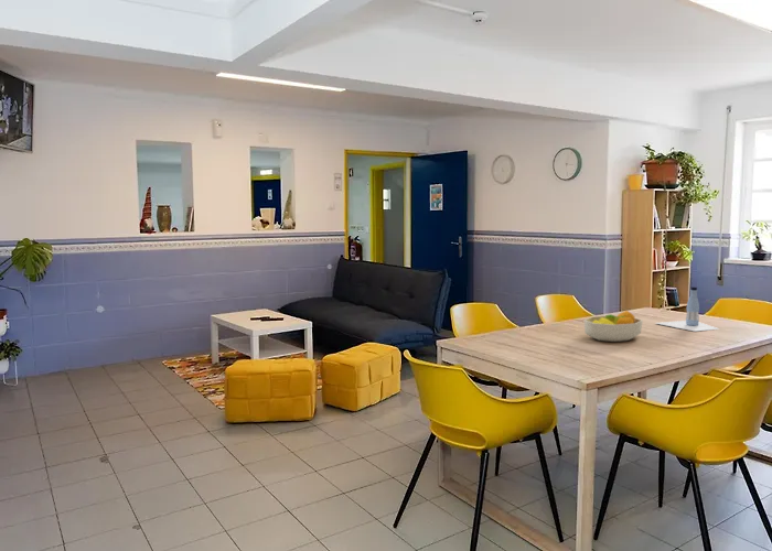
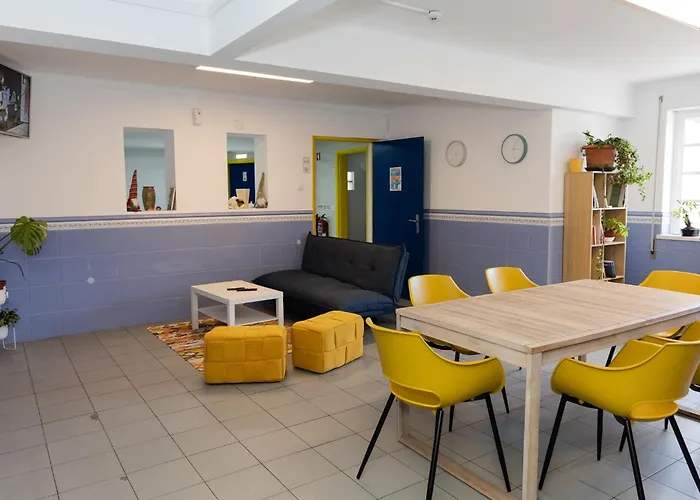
- bottle [655,285,720,332]
- fruit bowl [582,310,644,343]
